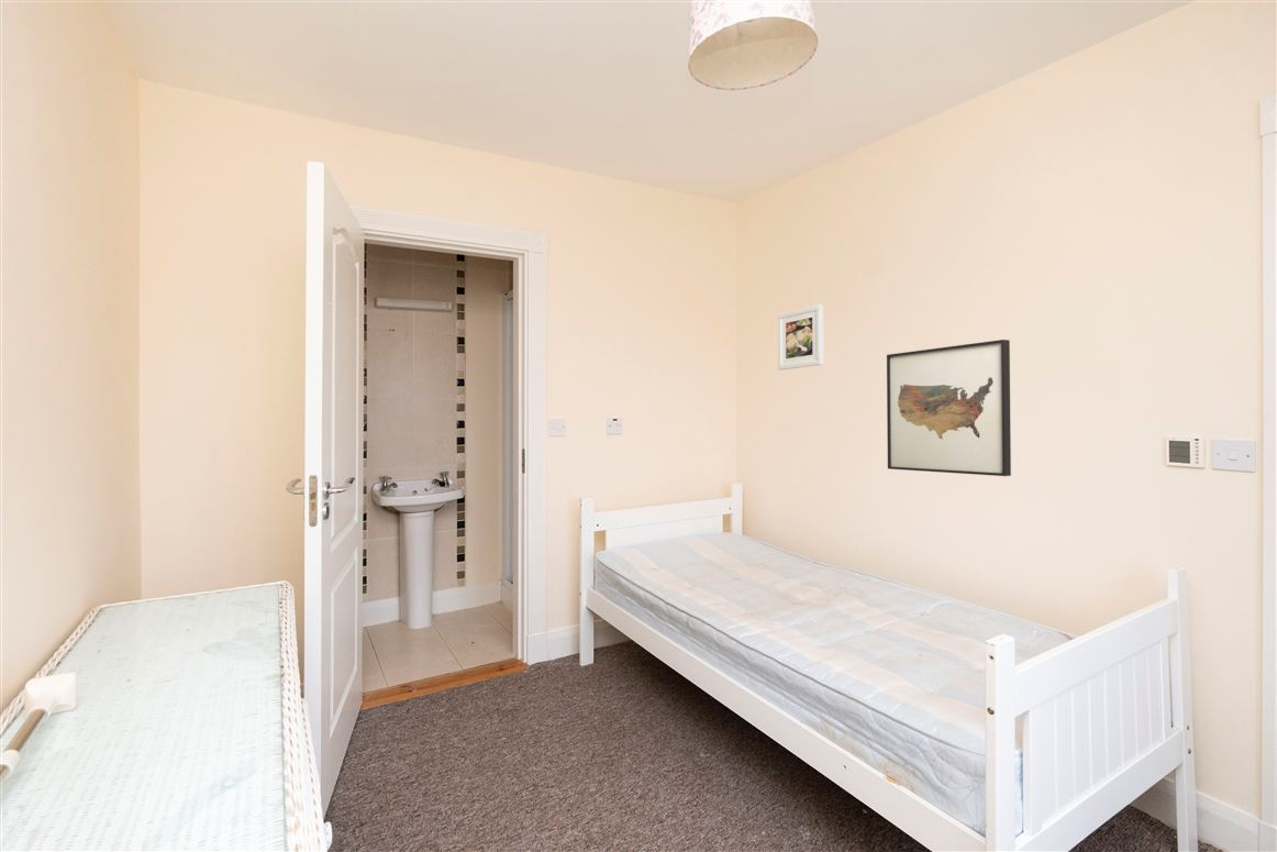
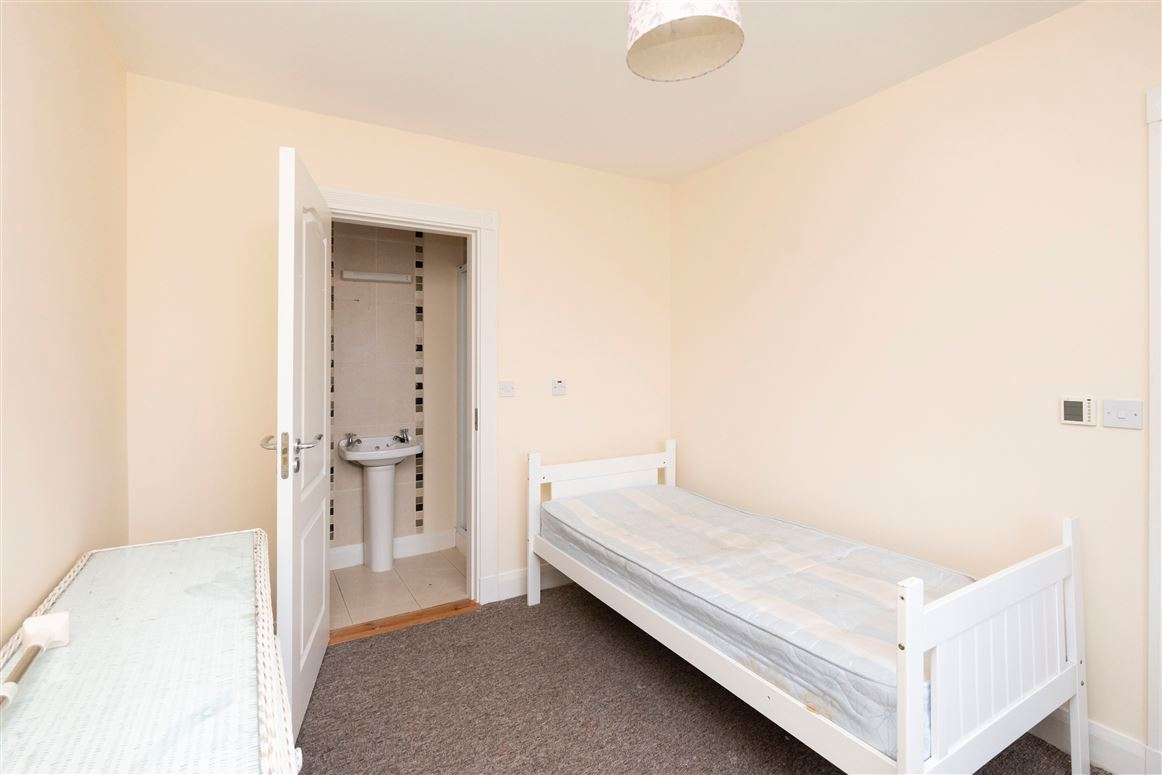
- wall art [886,339,1012,477]
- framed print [777,303,824,372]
